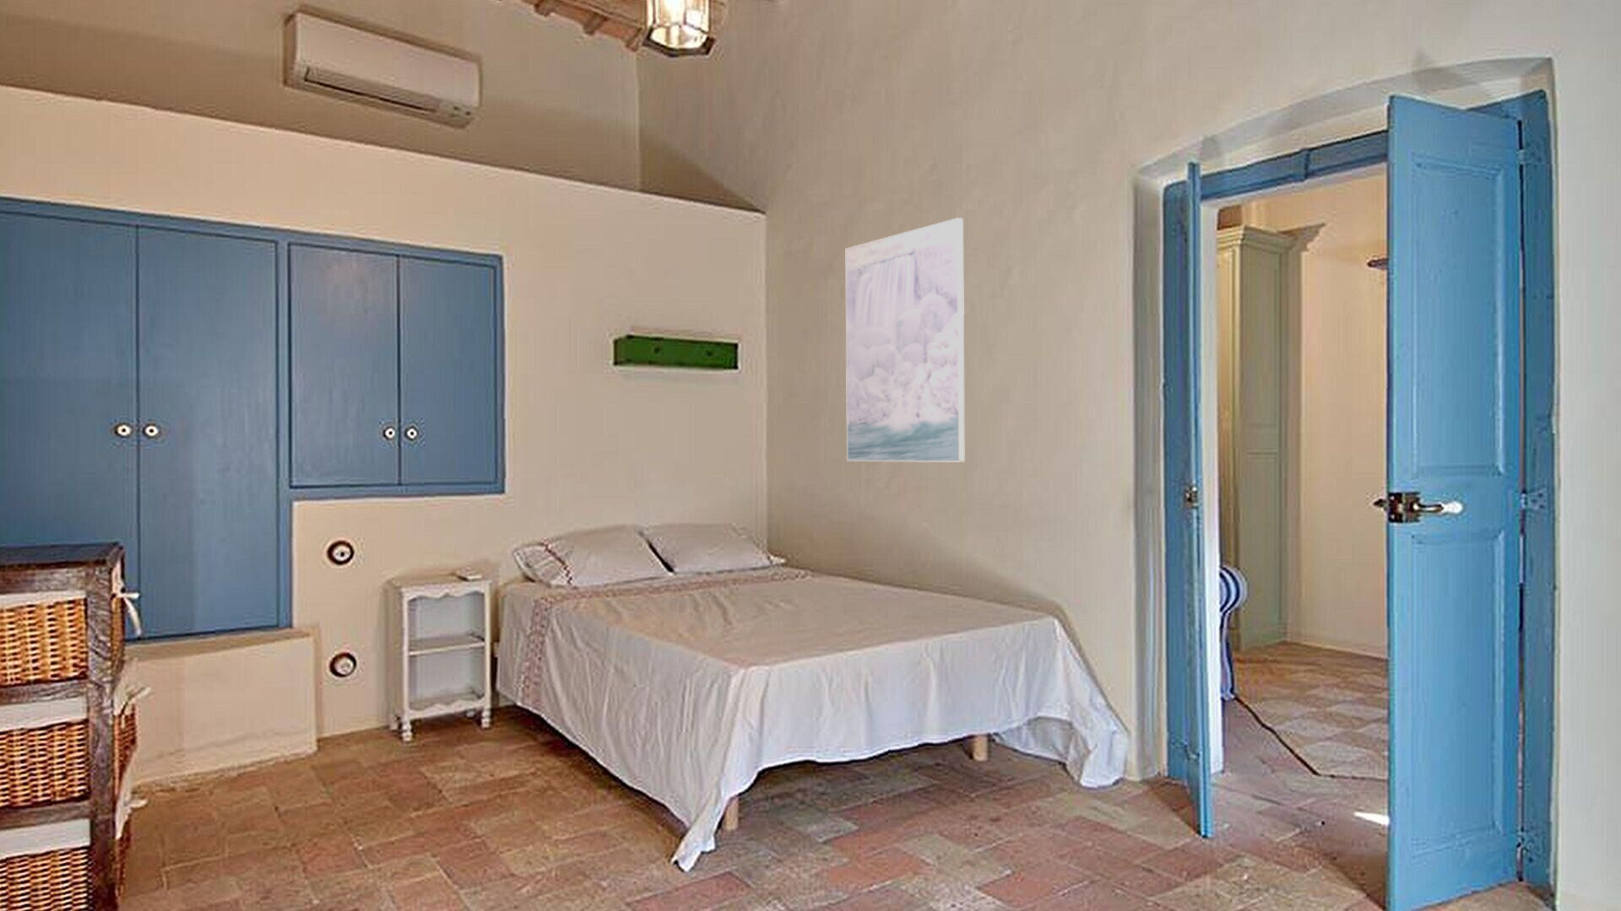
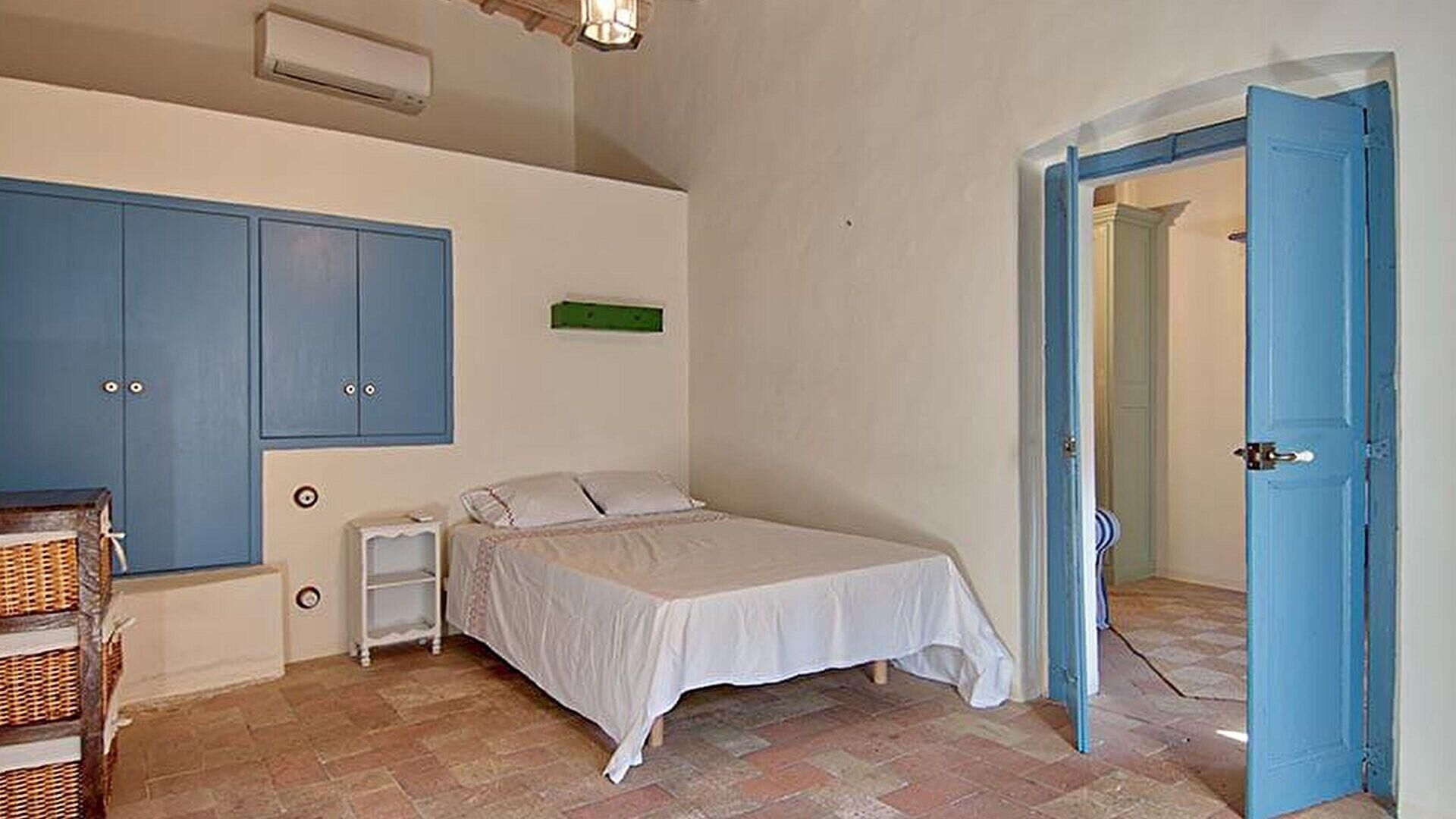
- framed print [845,217,966,463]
